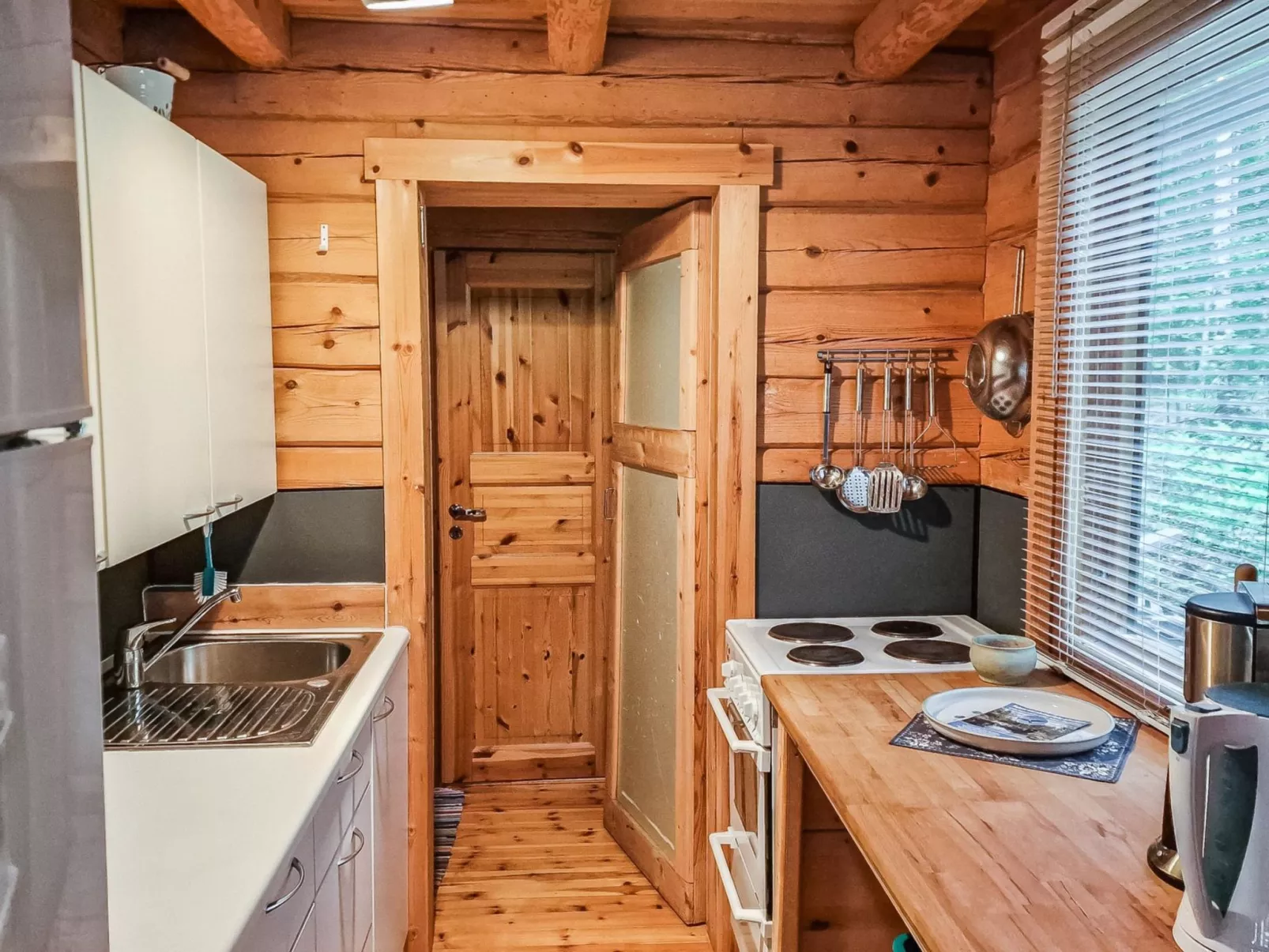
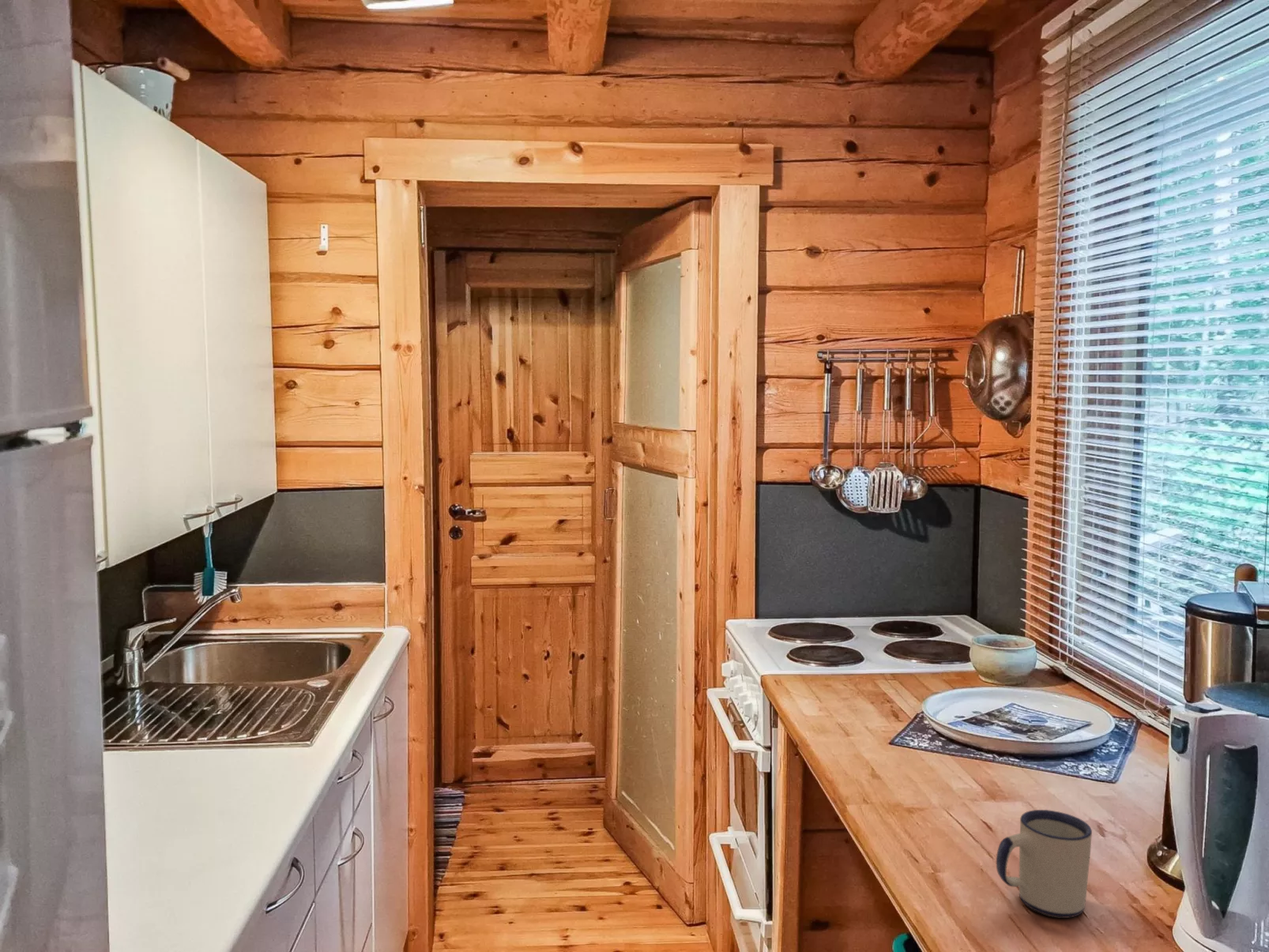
+ mug [996,809,1093,919]
